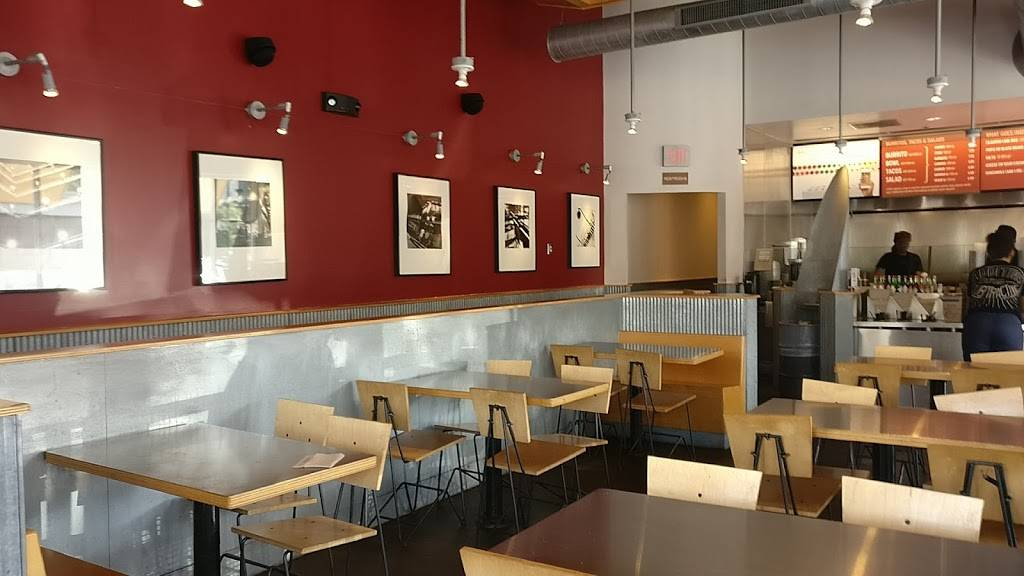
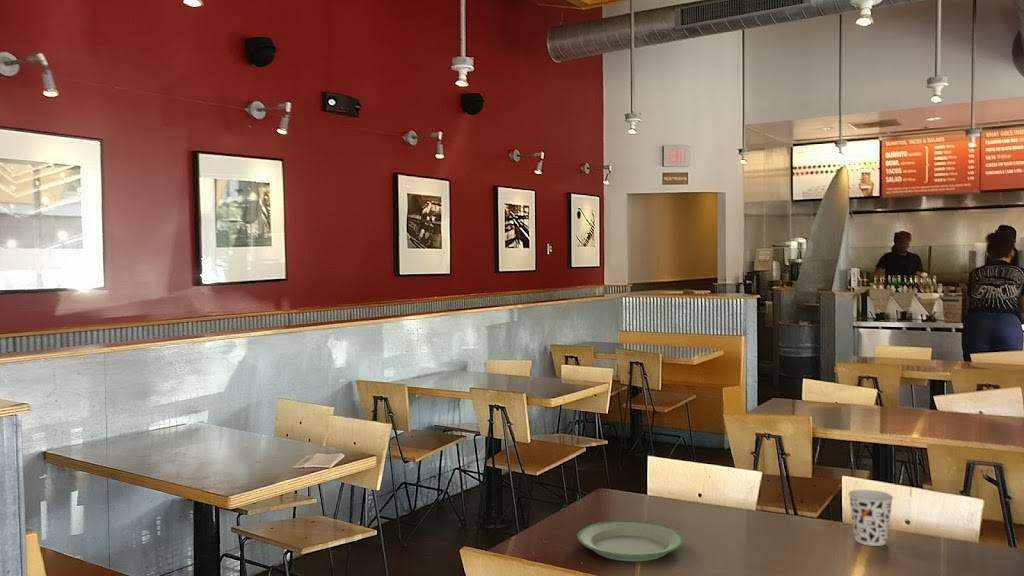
+ plate [576,519,685,562]
+ cup [847,489,894,547]
